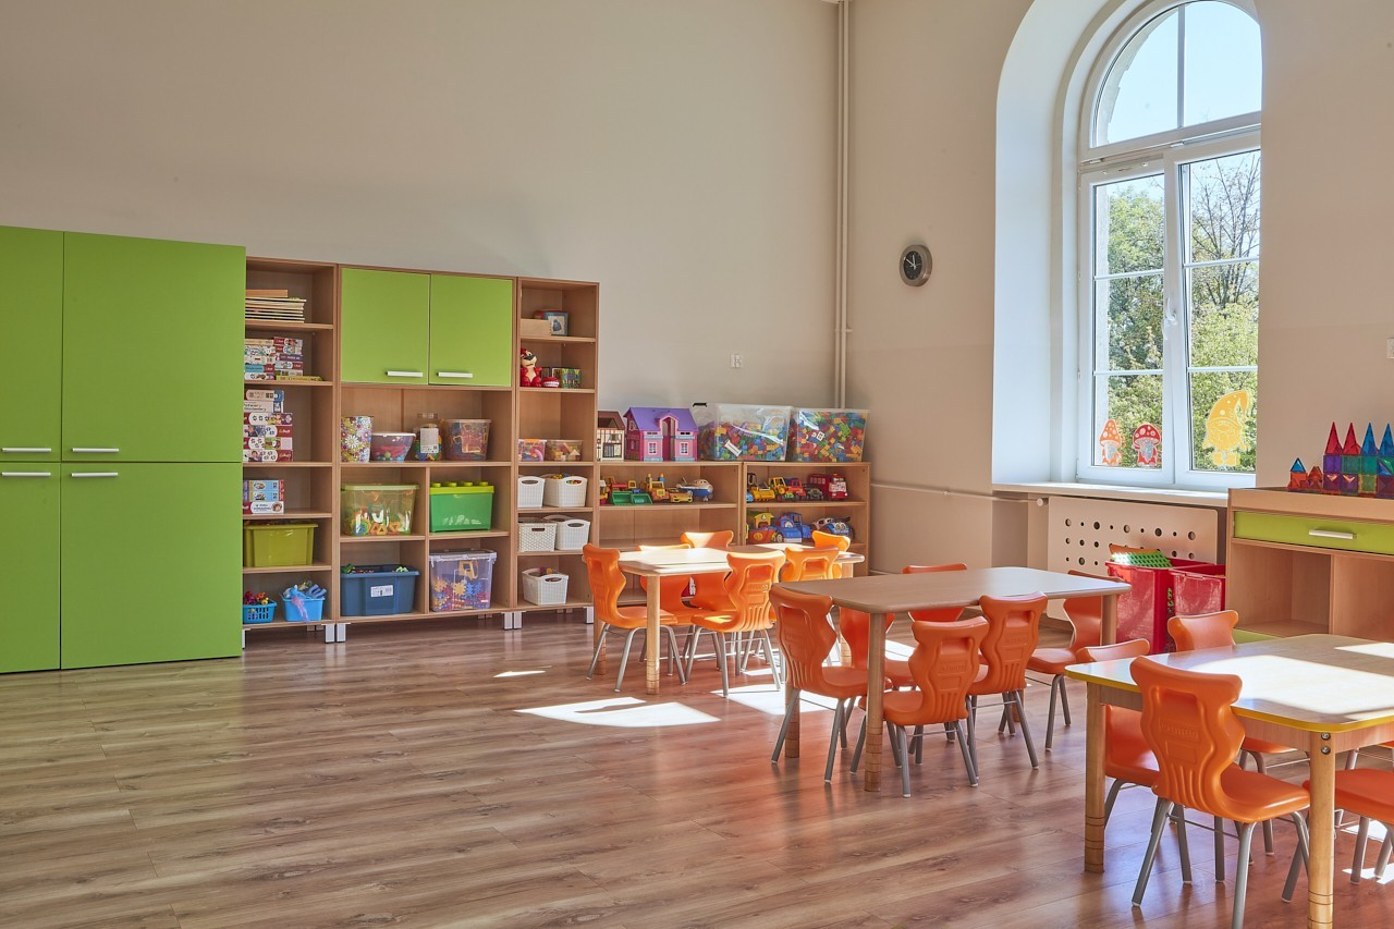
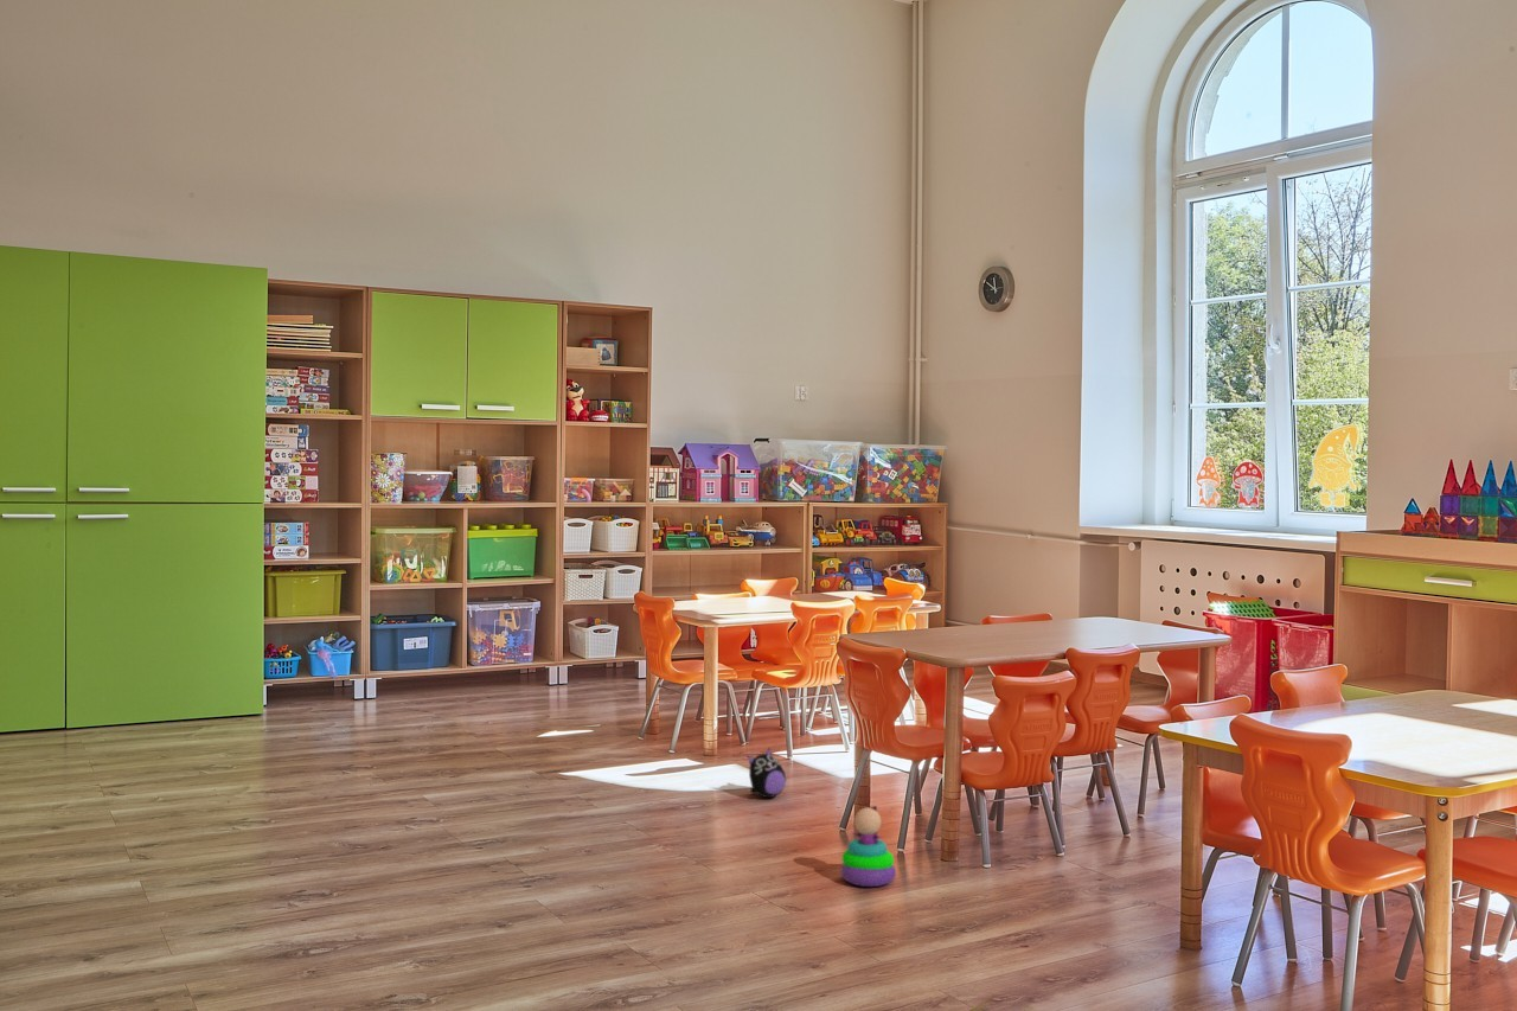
+ plush toy [747,747,787,799]
+ stacking toy [839,805,897,888]
